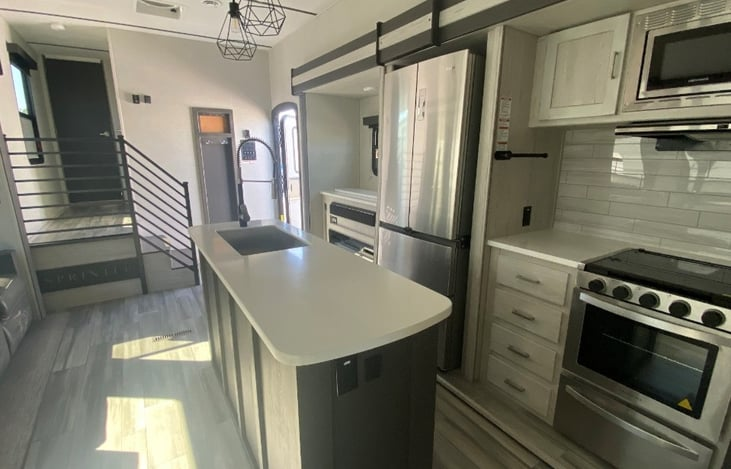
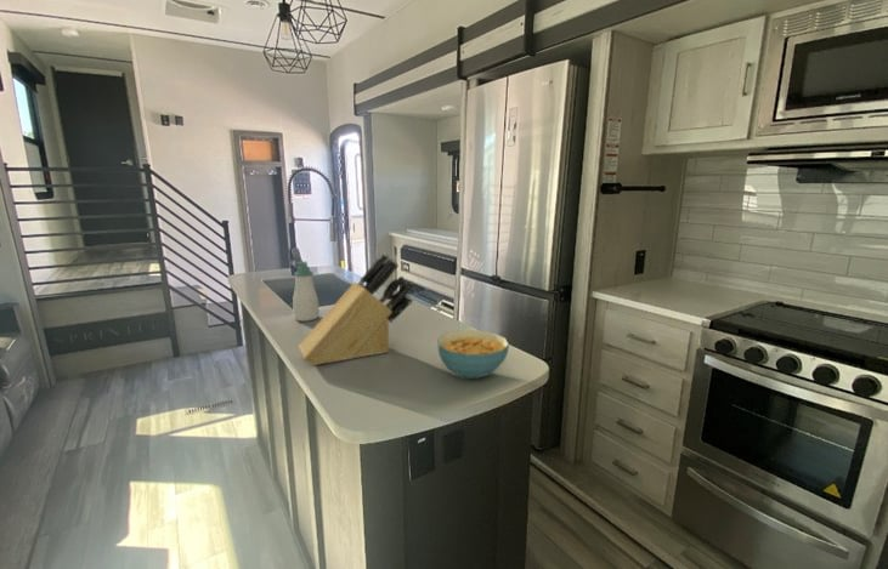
+ cereal bowl [436,329,510,380]
+ soap bottle [292,260,321,323]
+ knife block [298,252,415,366]
